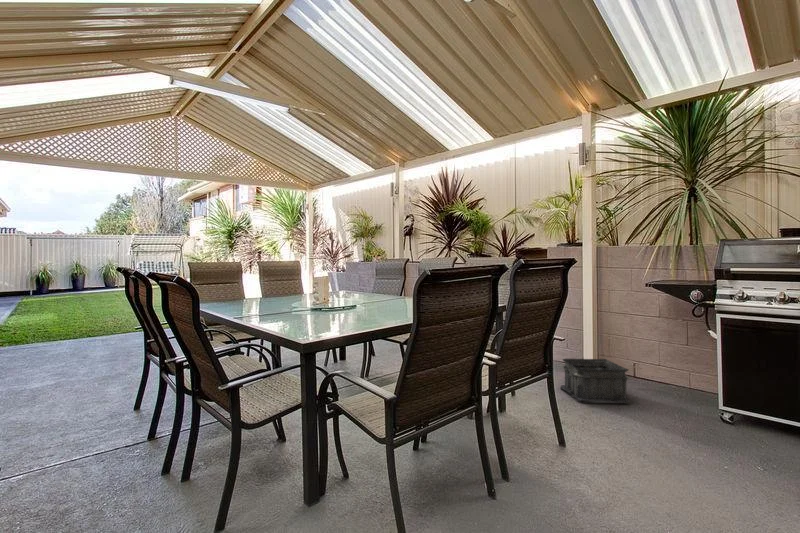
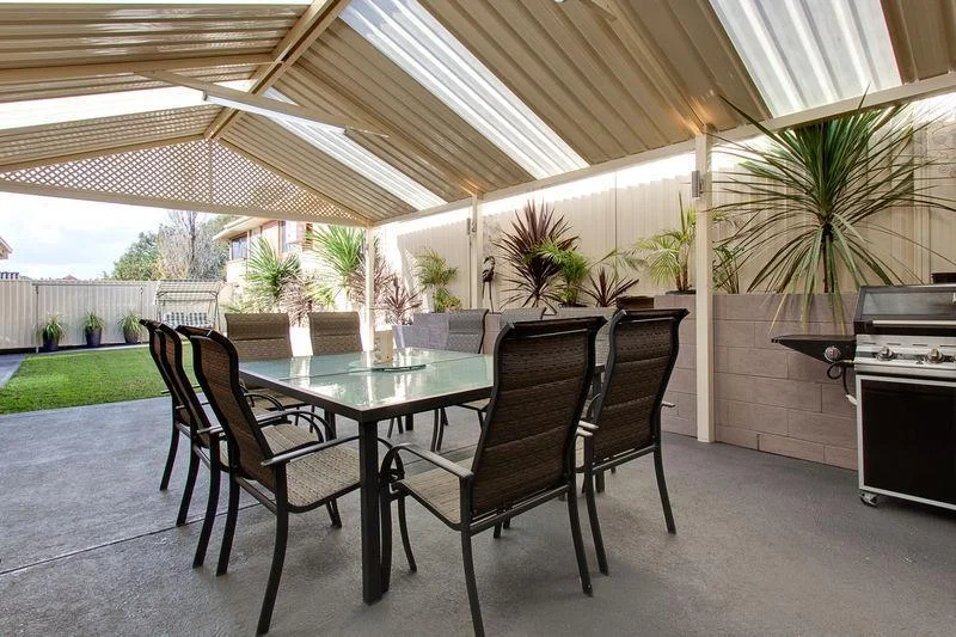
- planter pot [559,358,631,403]
